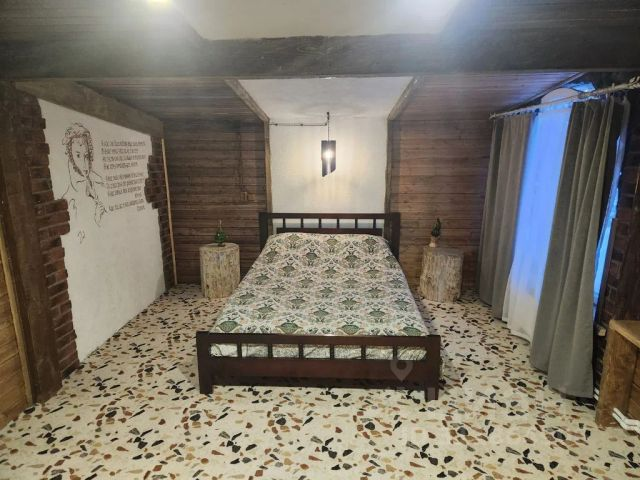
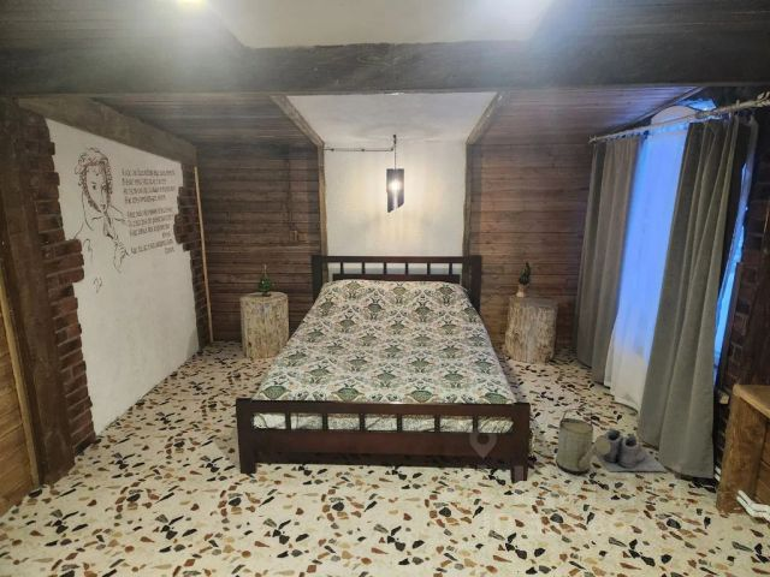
+ boots [591,427,668,472]
+ watering can [555,408,611,476]
